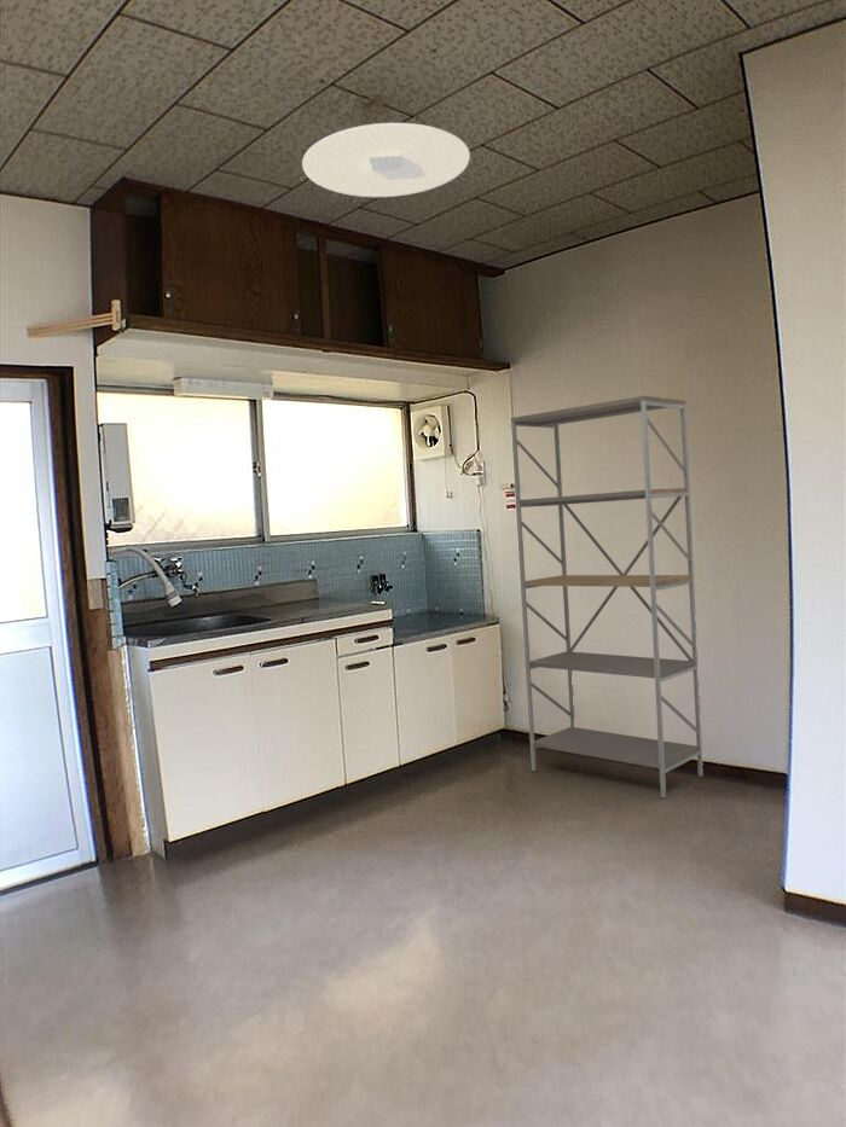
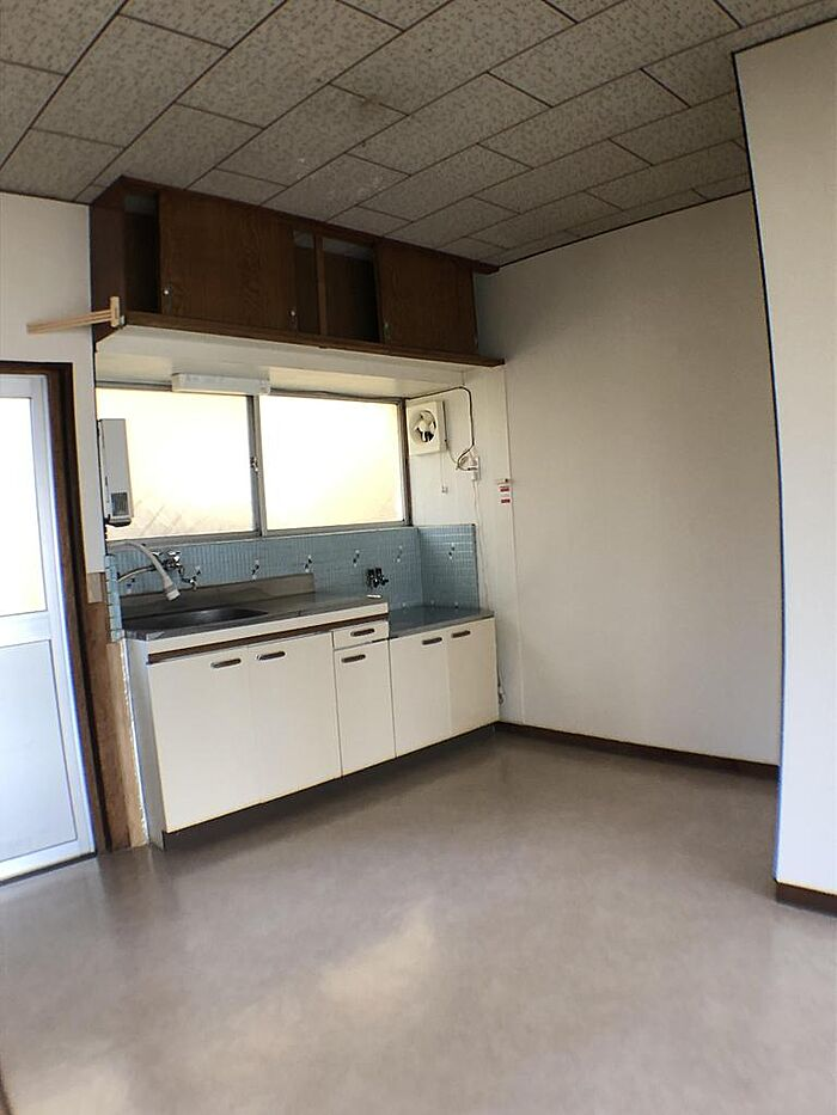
- ceiling light [301,122,471,198]
- shelving unit [510,395,705,800]
